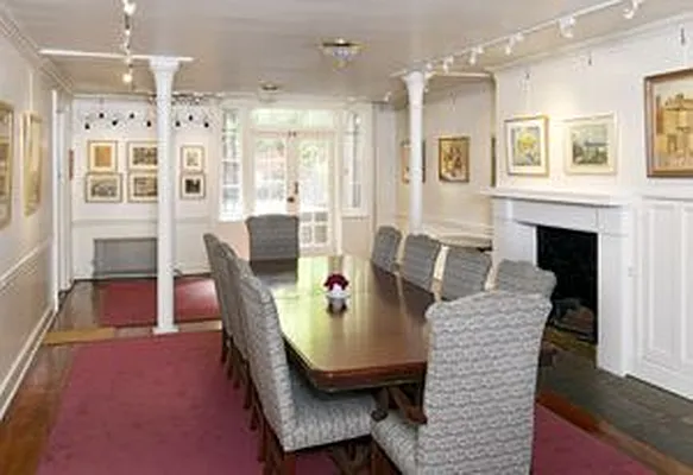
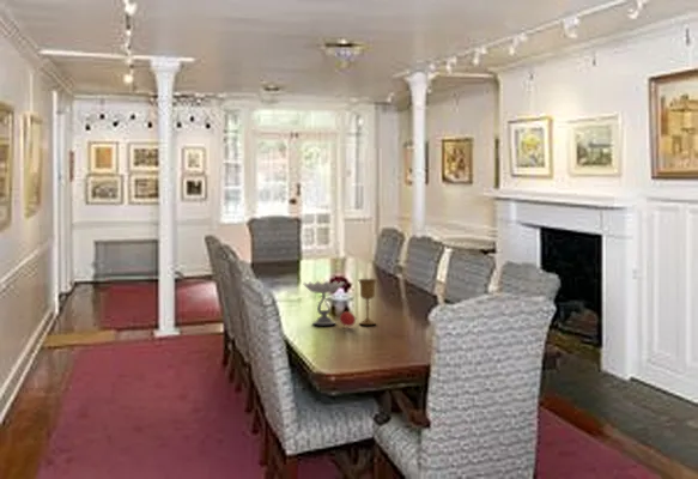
+ goblet [302,278,380,328]
